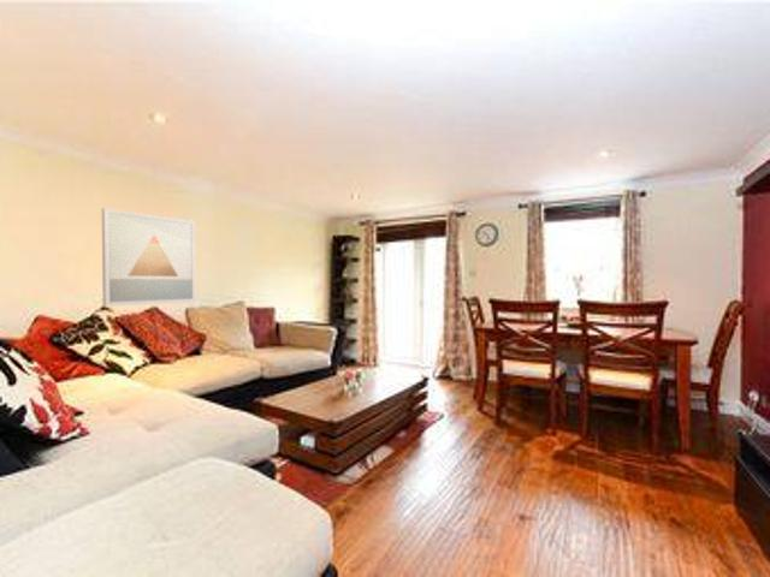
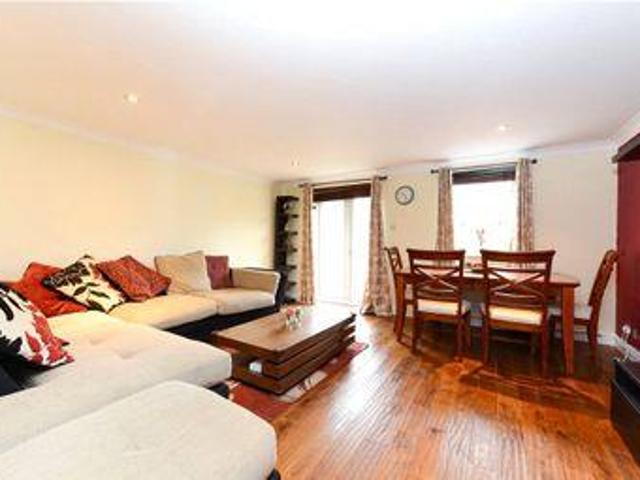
- wall art [101,207,197,308]
